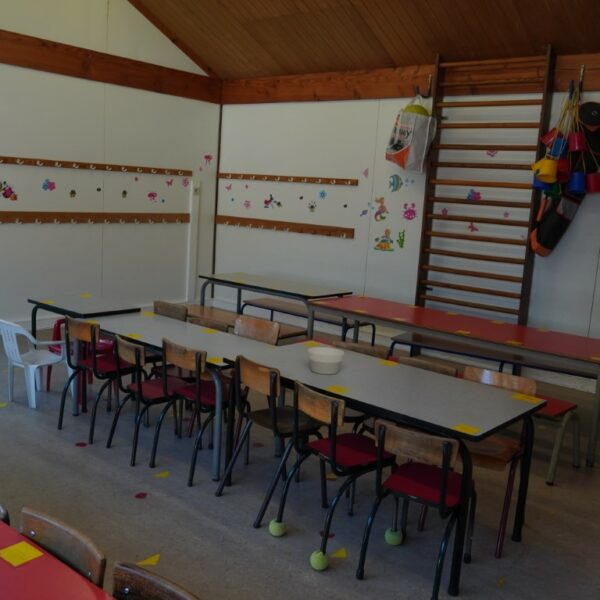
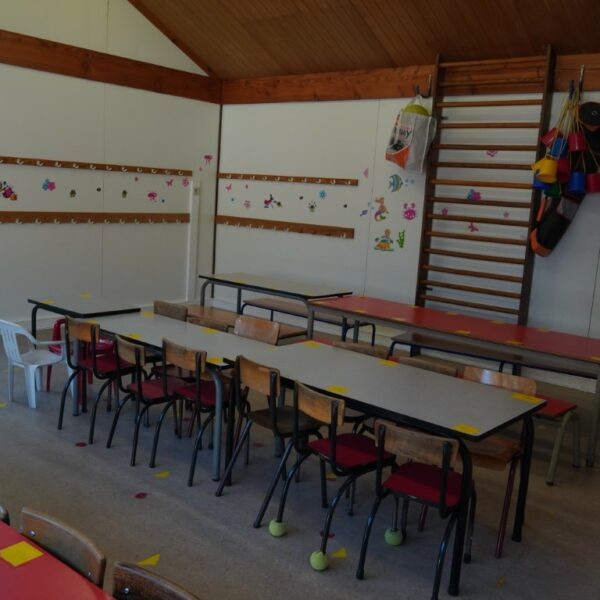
- bowl [307,346,345,375]
